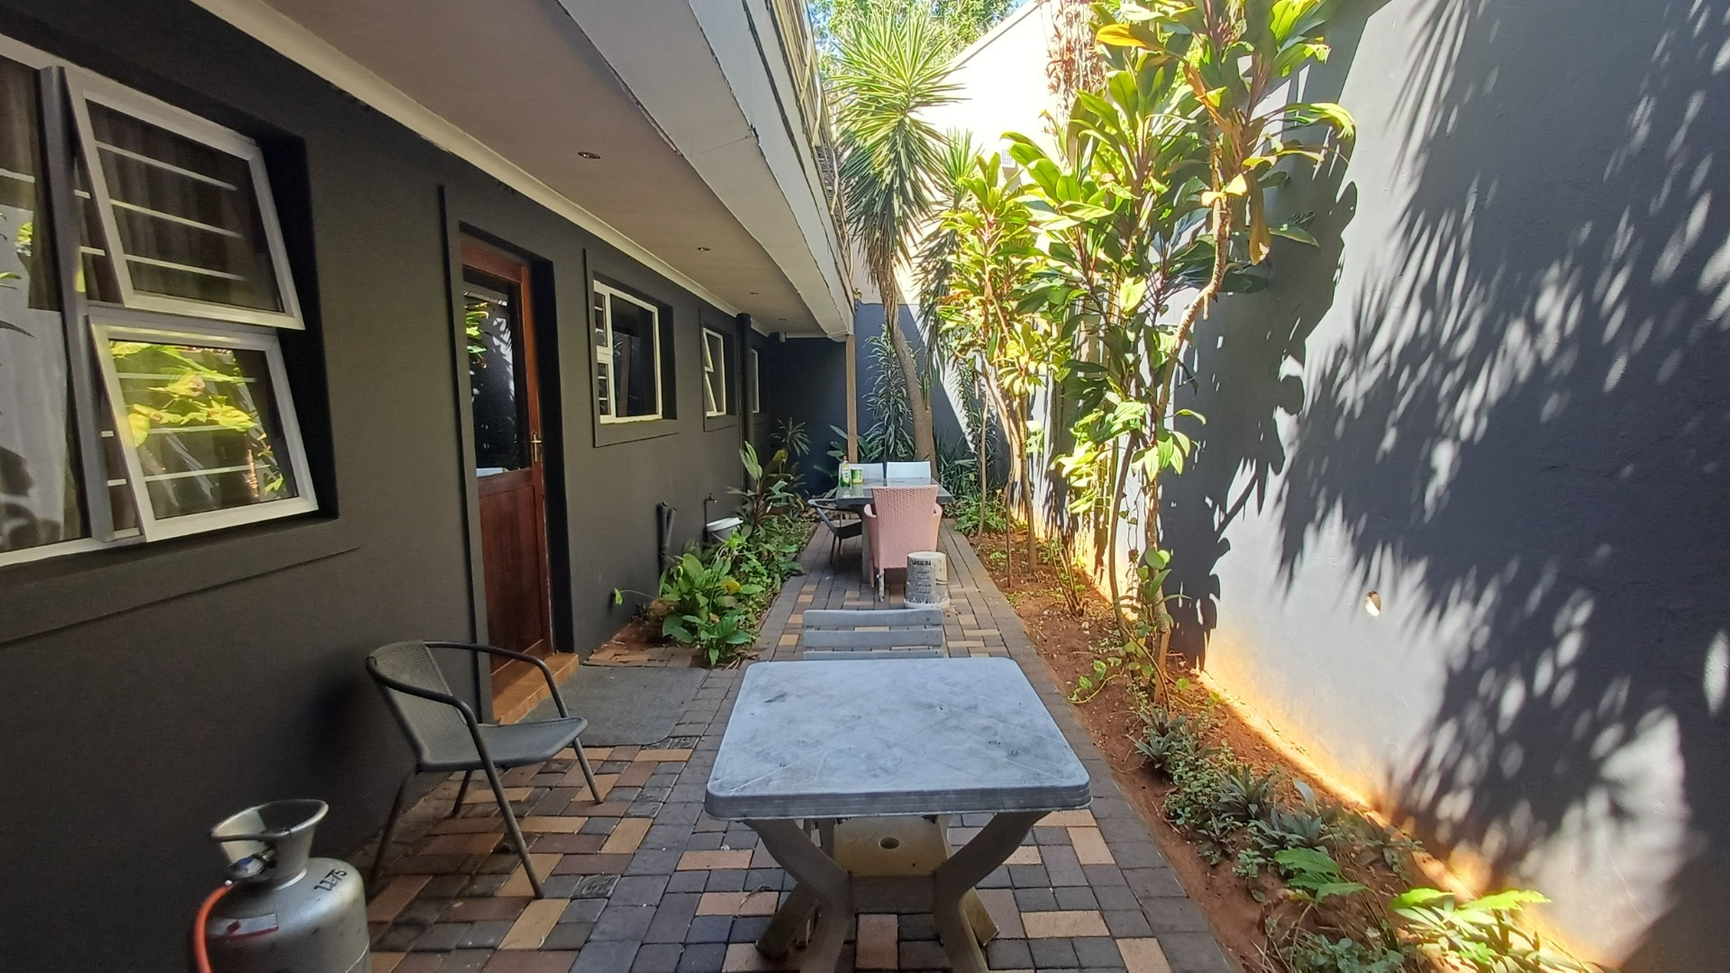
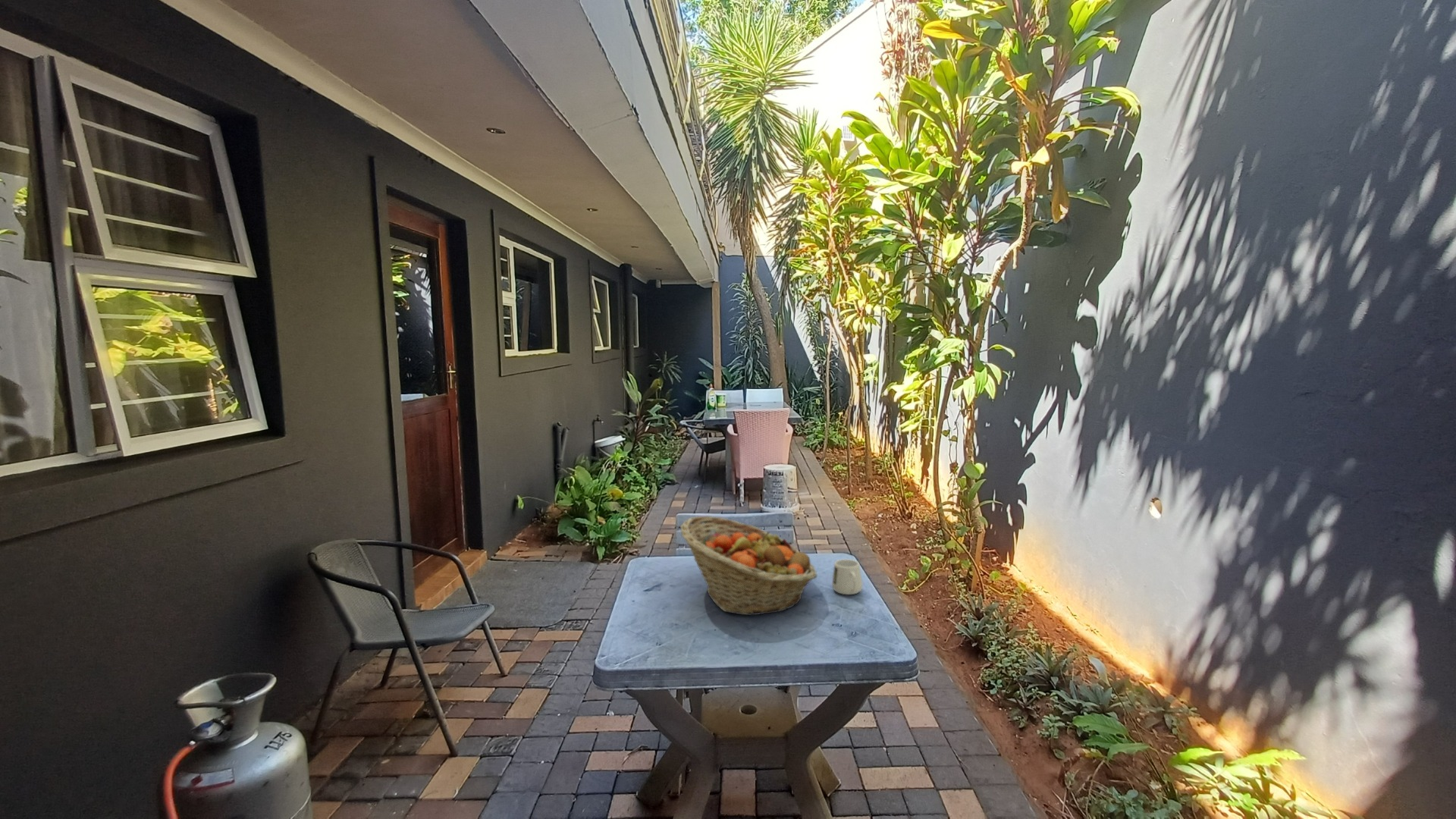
+ mug [831,558,863,595]
+ fruit basket [679,516,817,616]
